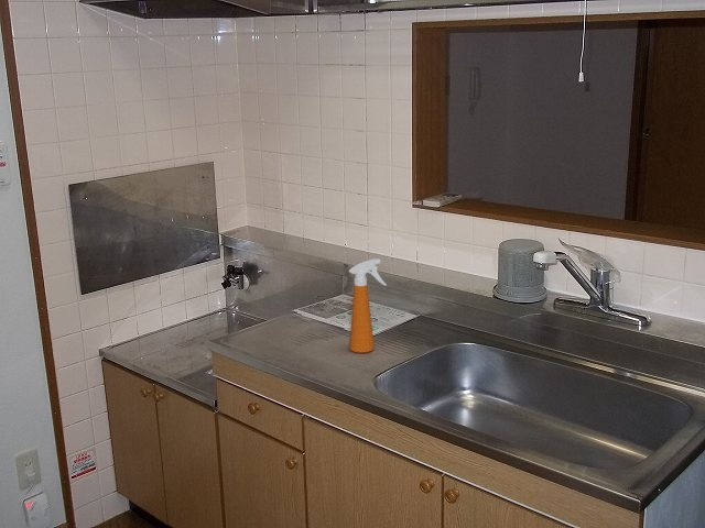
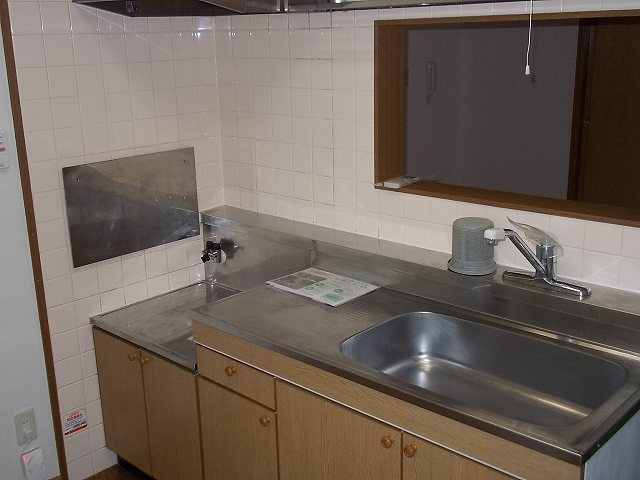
- spray bottle [348,257,388,354]
